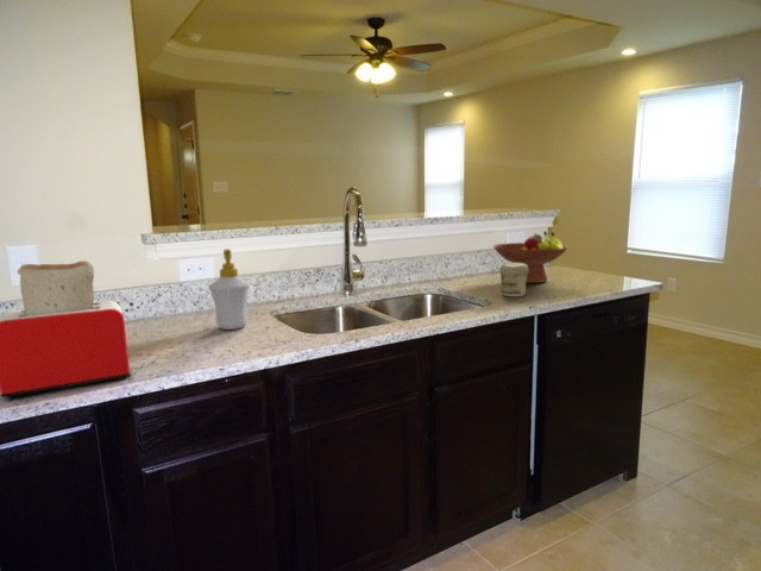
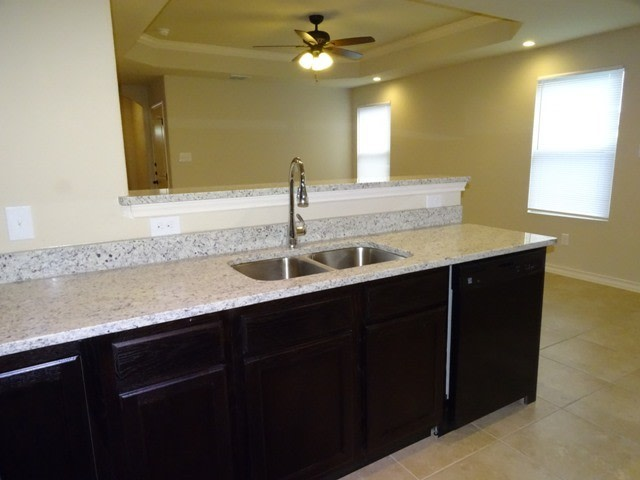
- soap bottle [207,247,251,331]
- fruit bowl [492,230,570,284]
- jar [499,262,528,297]
- toaster [0,259,131,400]
